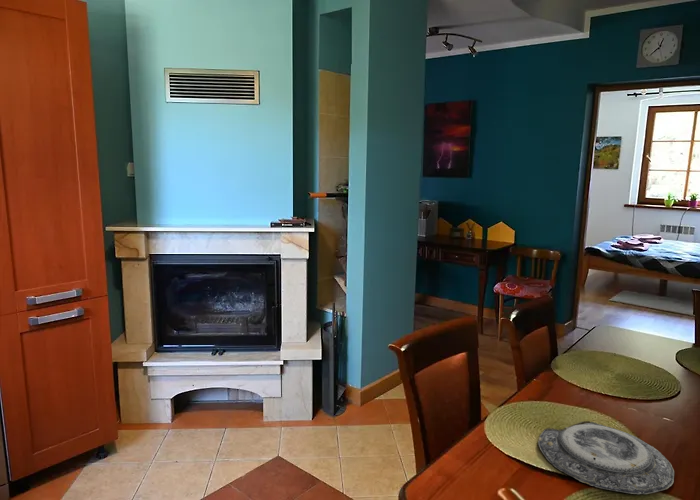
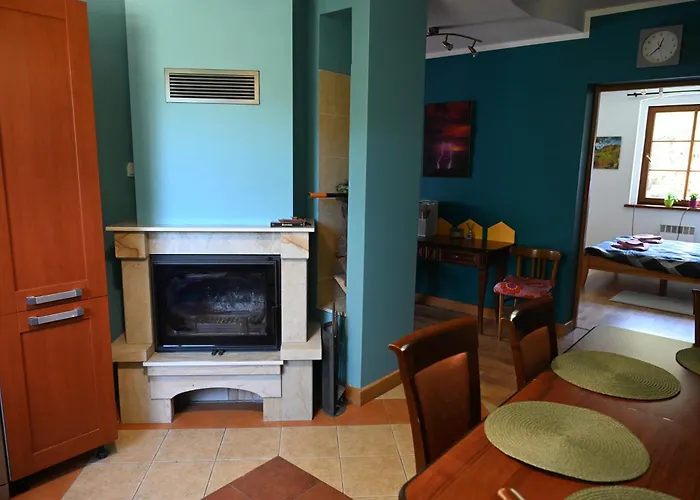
- plate [537,420,675,495]
